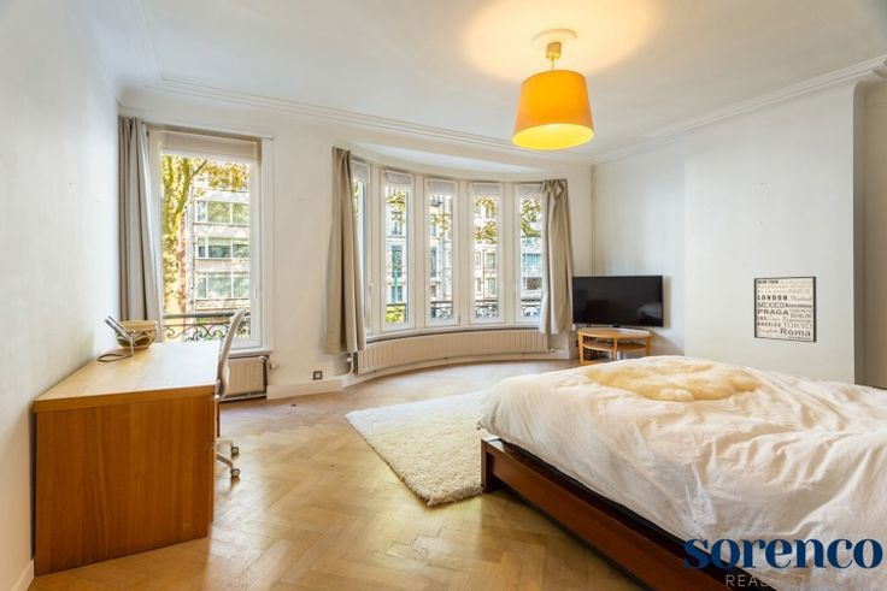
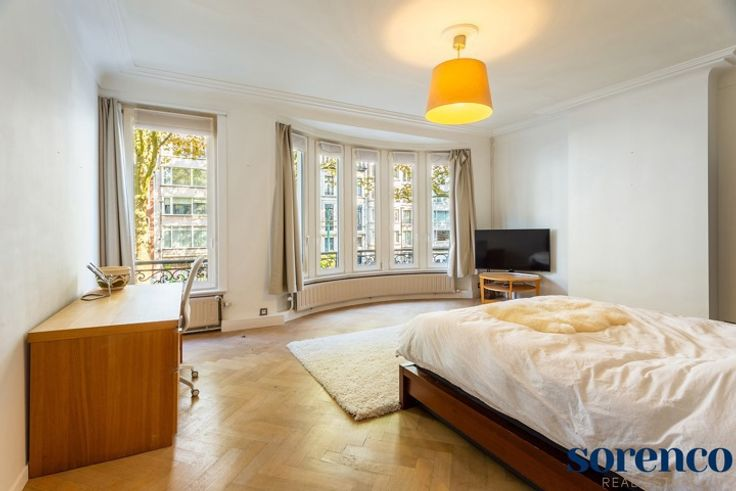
- wall art [753,276,818,343]
